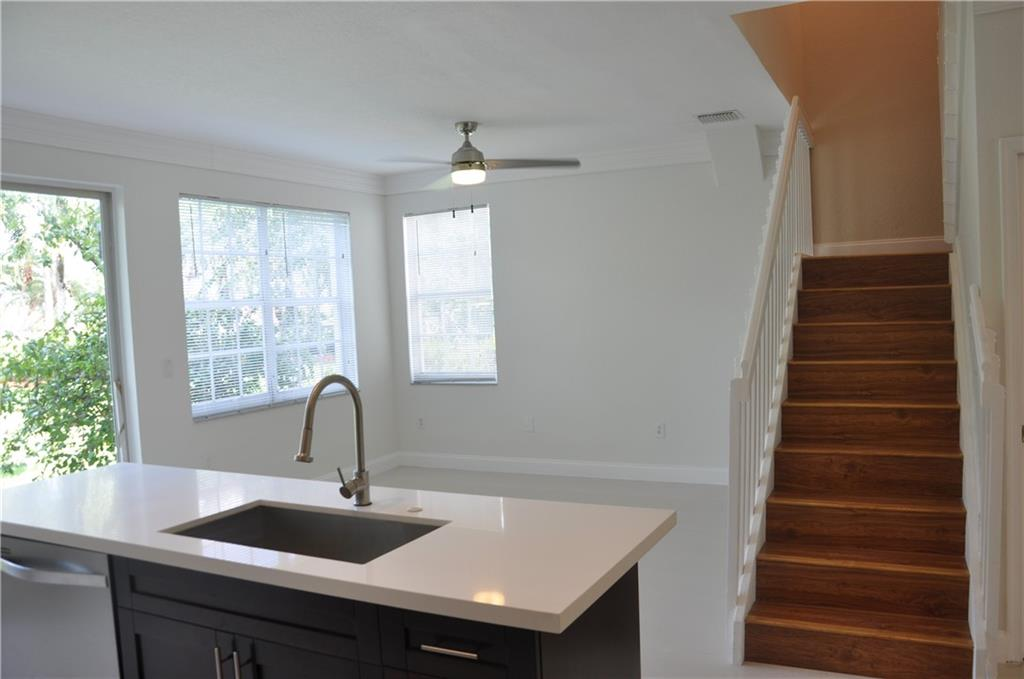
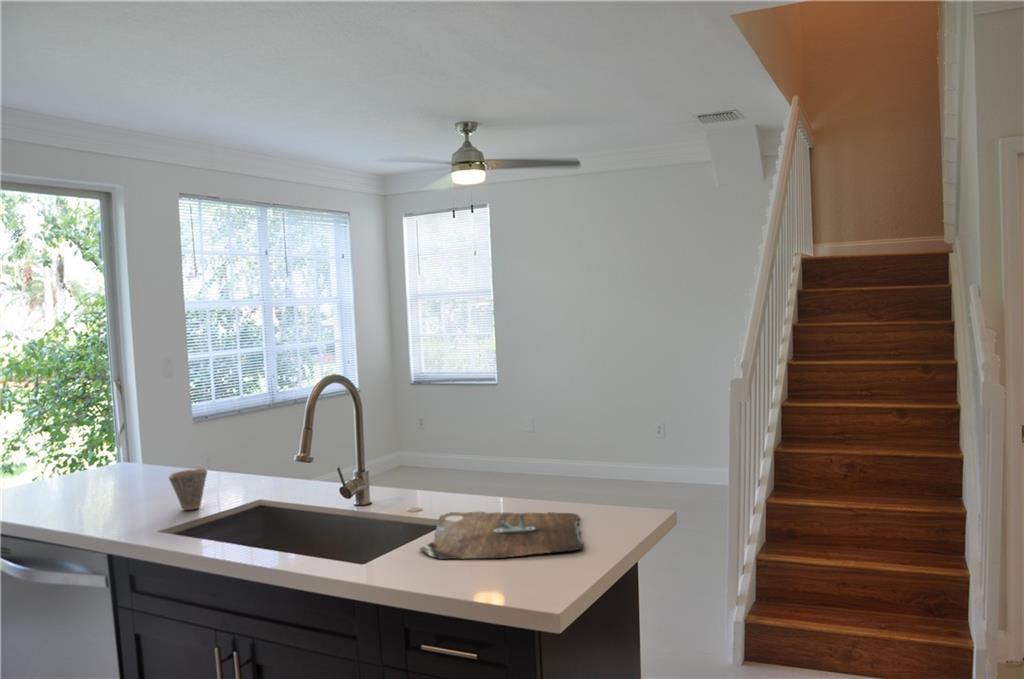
+ cutting board [418,511,584,560]
+ cup [167,468,208,511]
